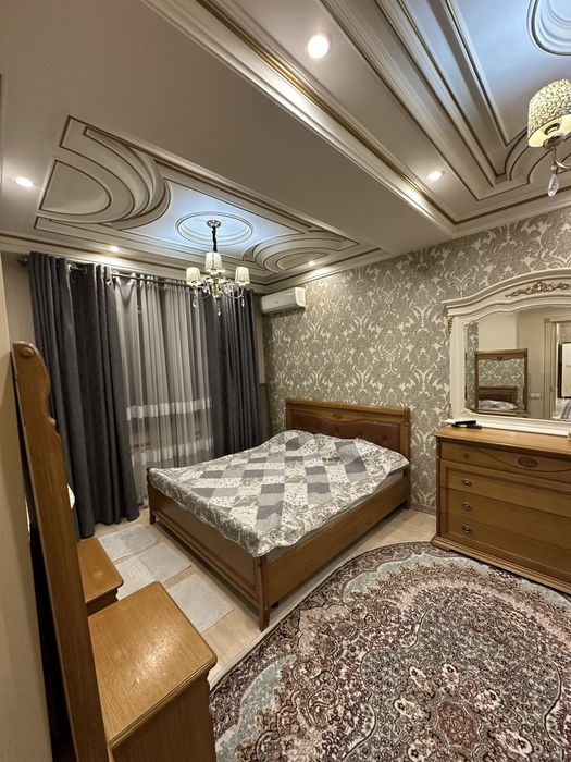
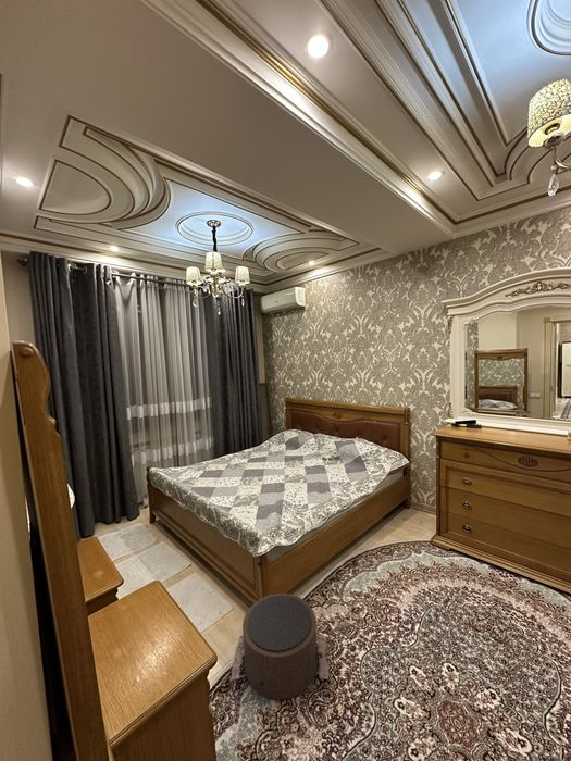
+ pouf [231,592,330,701]
